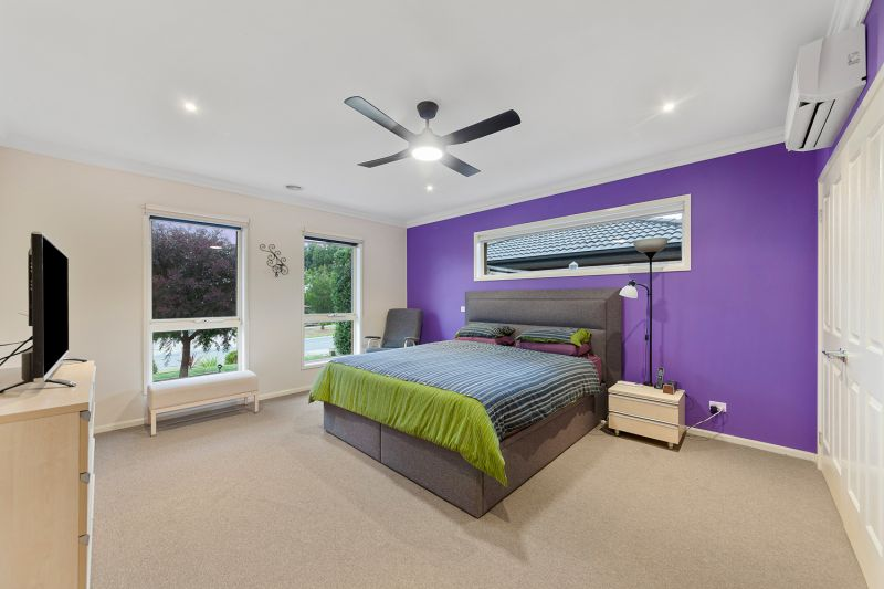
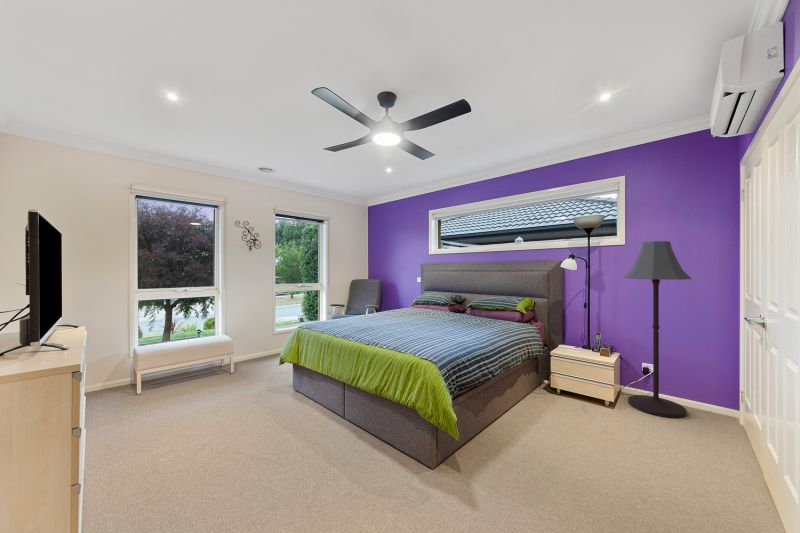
+ floor lamp [623,240,693,419]
